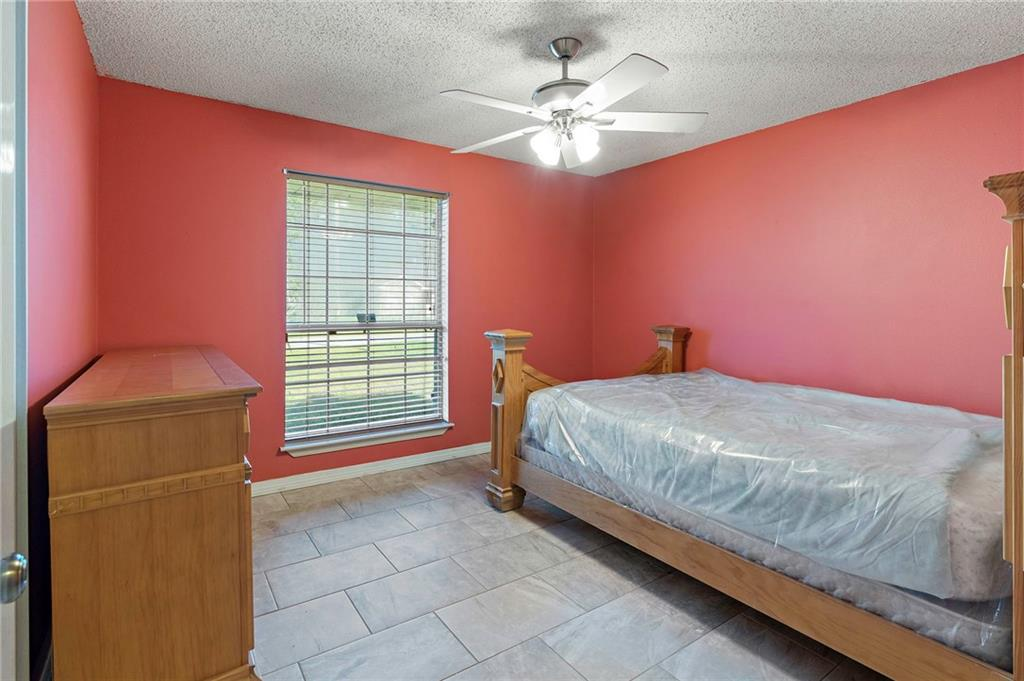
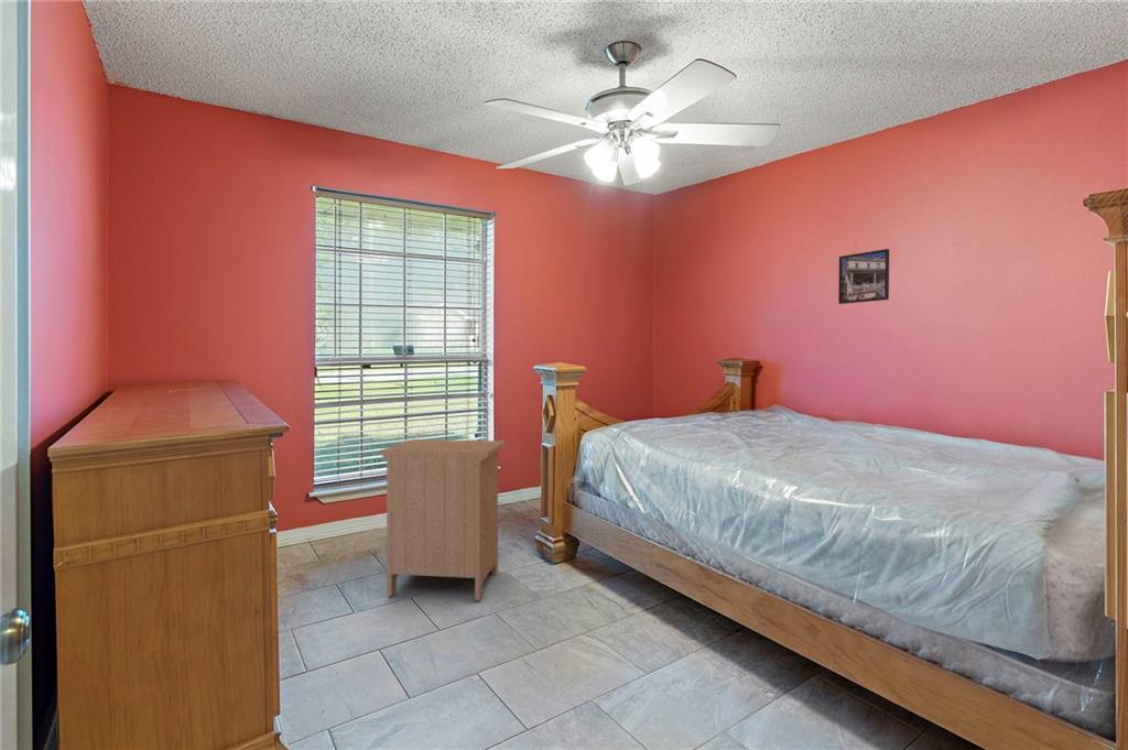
+ nightstand [379,438,507,601]
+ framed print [837,248,890,305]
